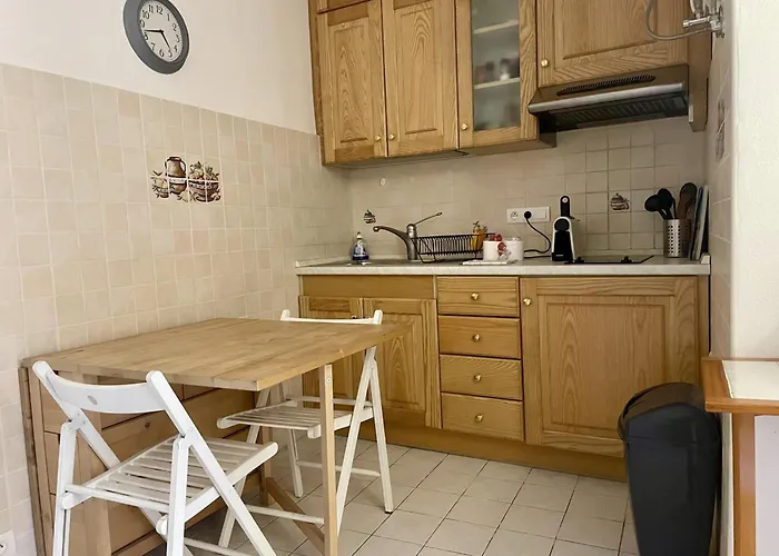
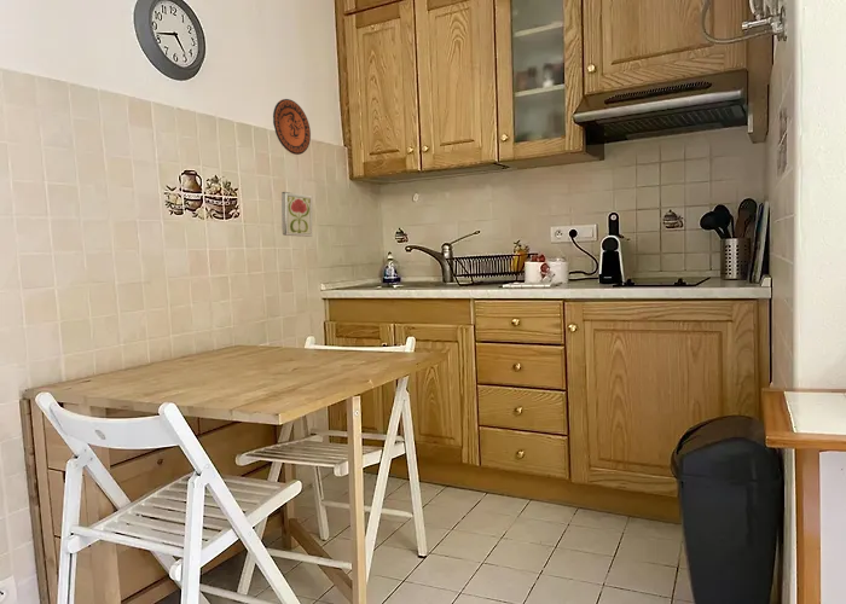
+ decorative plate [272,98,312,156]
+ decorative tile [280,191,313,238]
